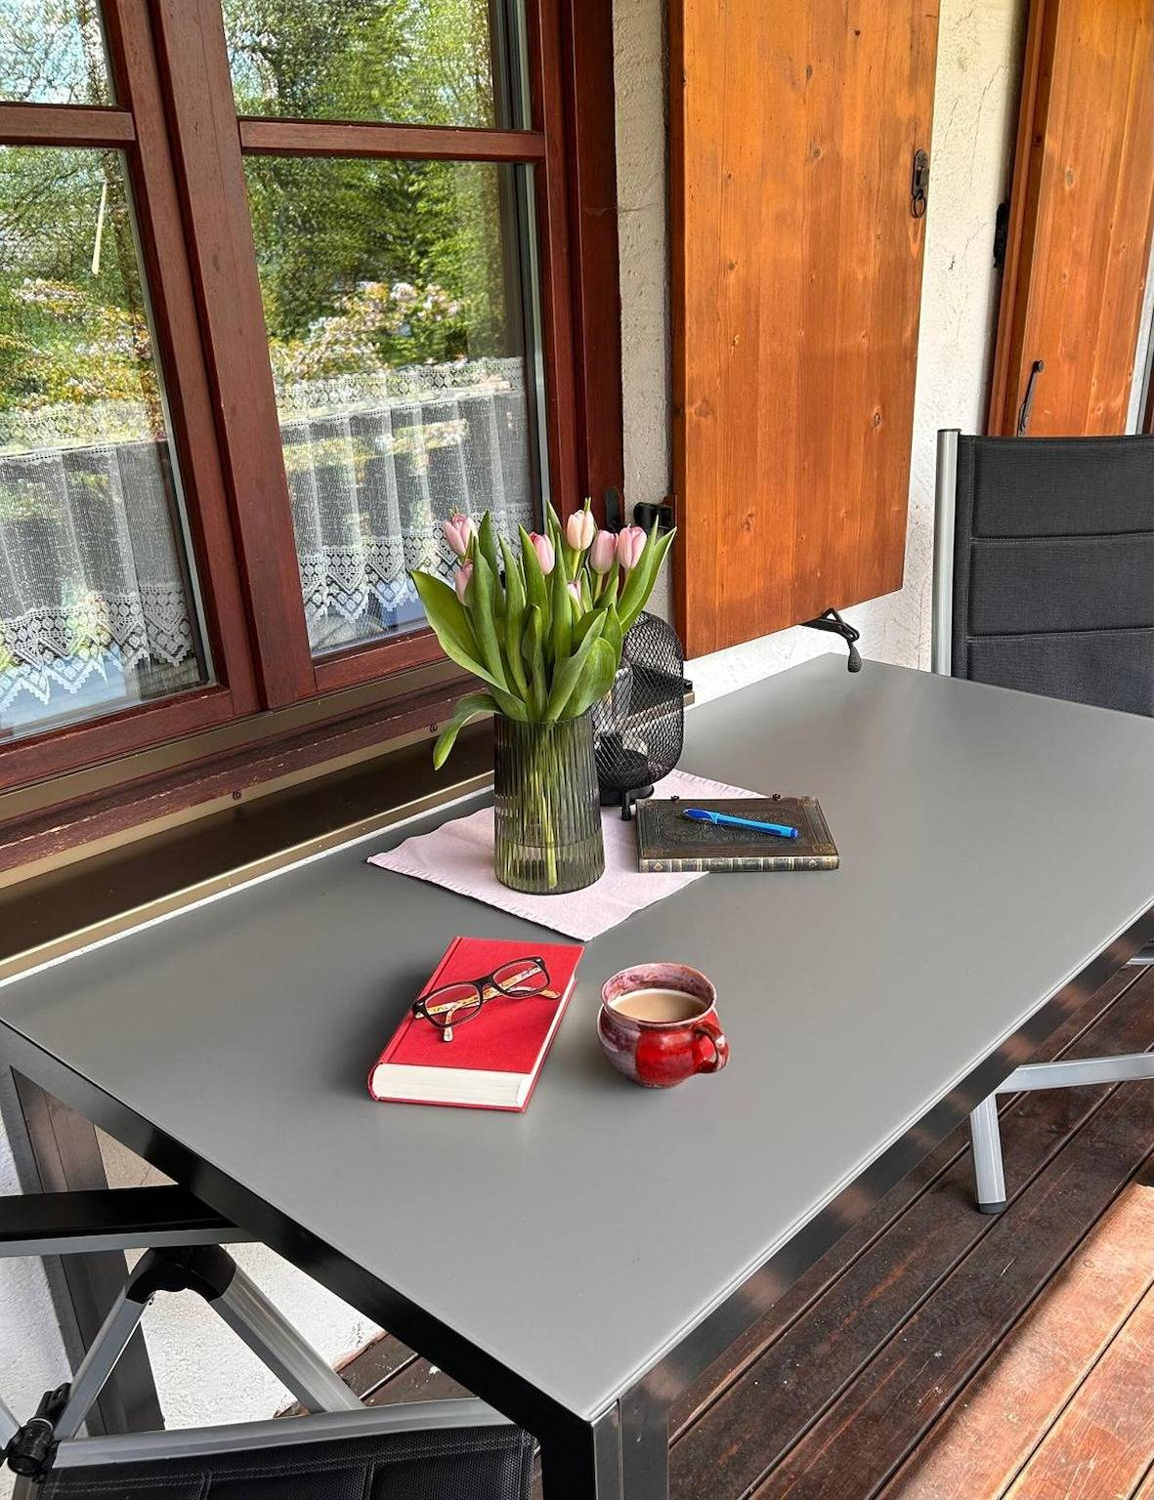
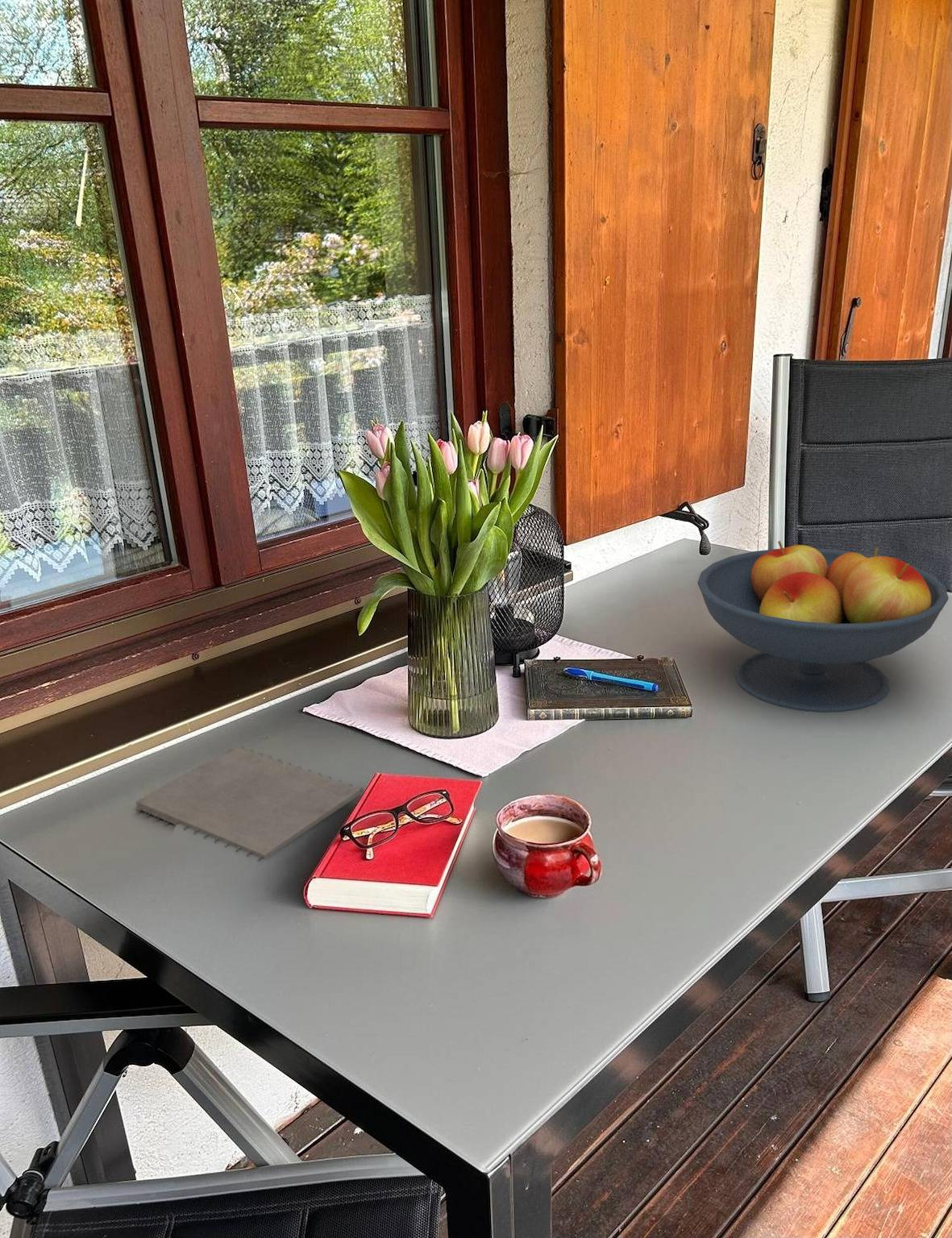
+ fruit bowl [697,540,950,713]
+ notepad [135,746,364,862]
